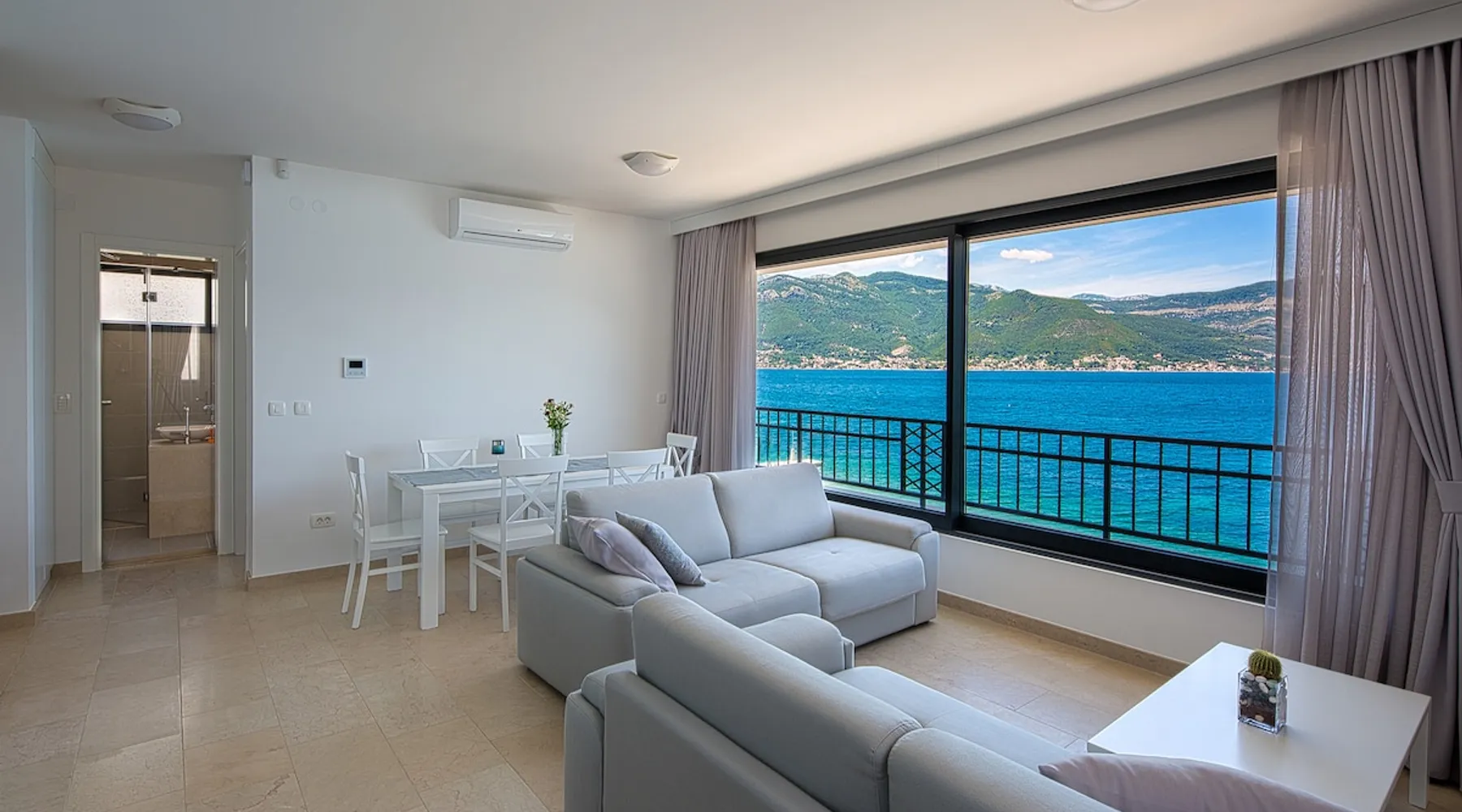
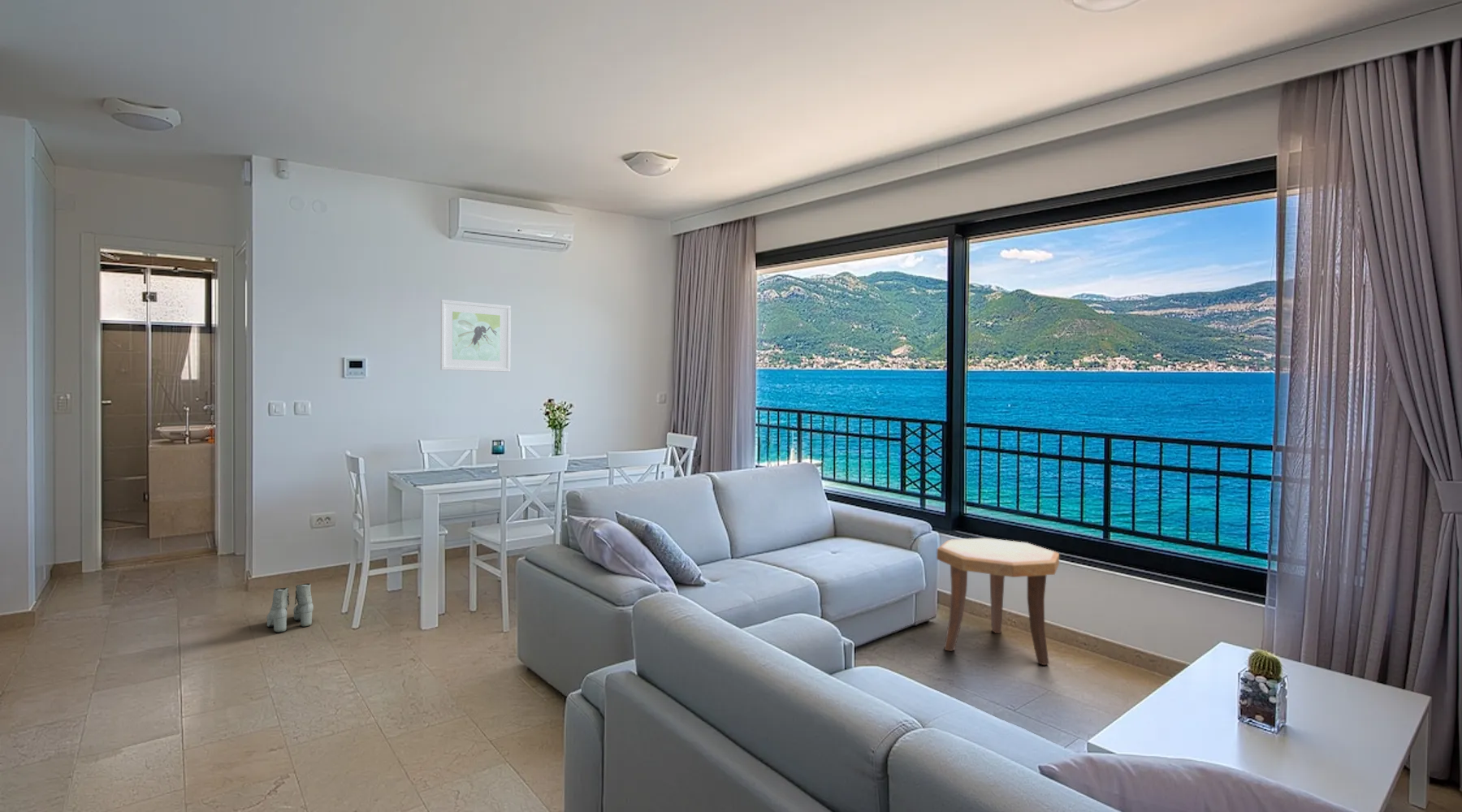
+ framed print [439,299,512,373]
+ boots [266,582,314,633]
+ side table [936,538,1060,666]
